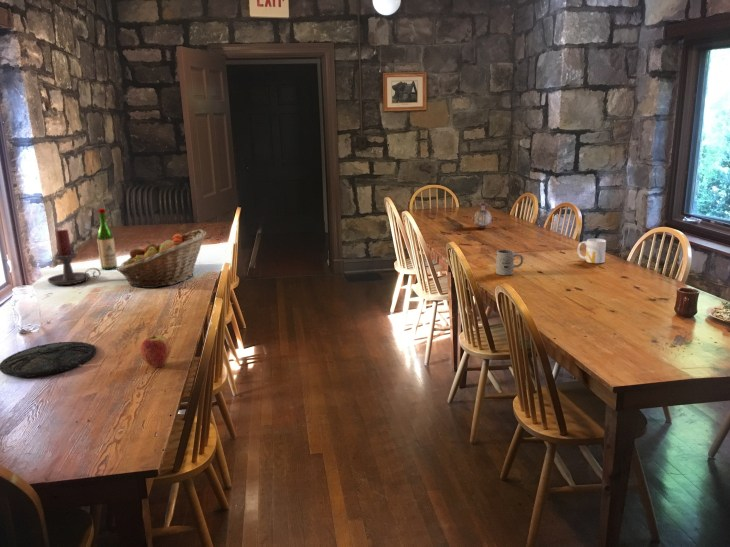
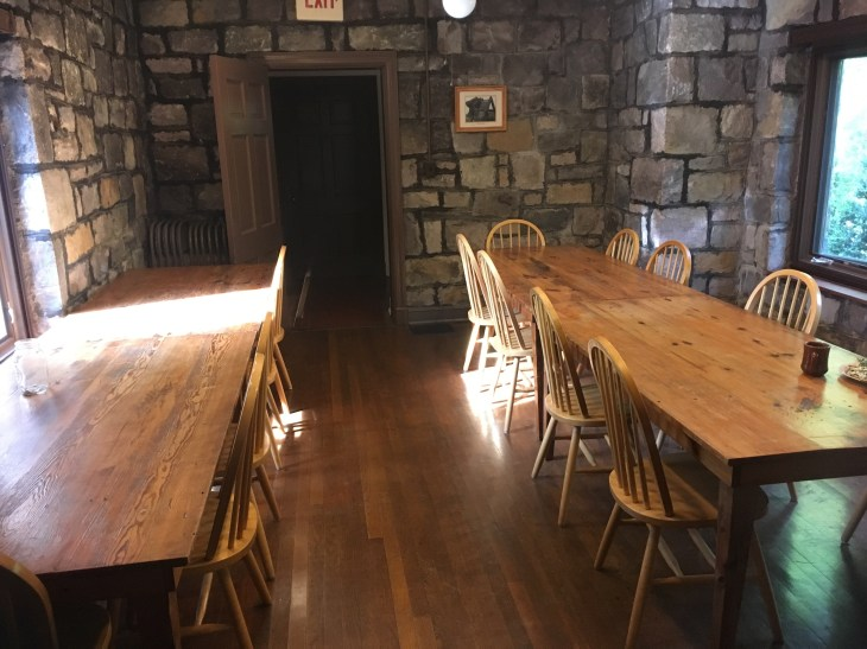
- candle holder [47,229,102,286]
- mug [577,238,607,264]
- apple [139,334,172,368]
- vase [471,202,494,229]
- fruit basket [116,228,207,289]
- plate [0,341,97,378]
- mug [495,249,524,276]
- wine bottle [96,208,118,270]
